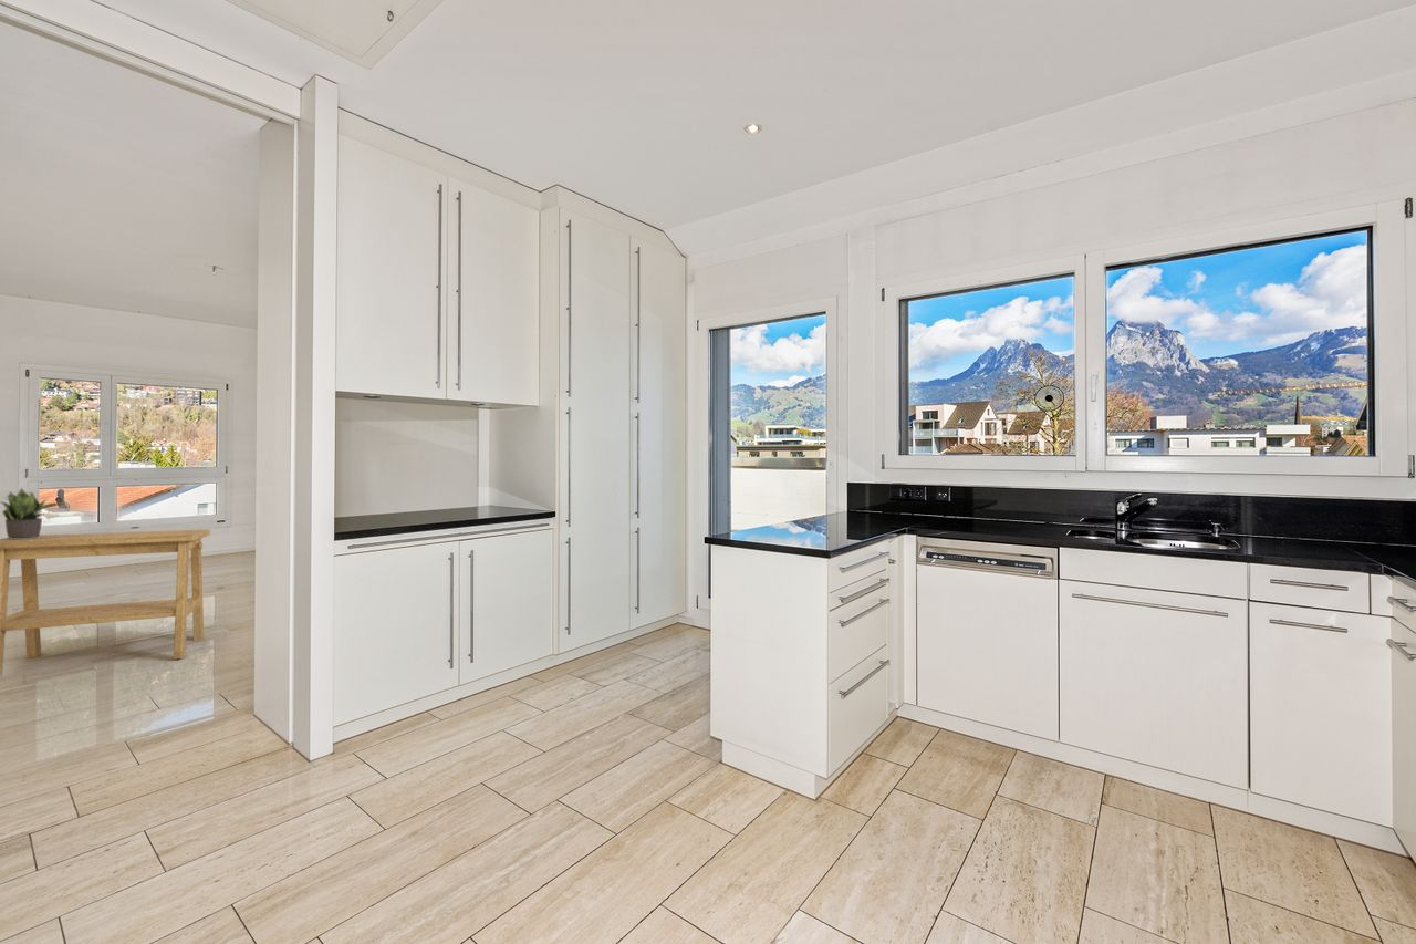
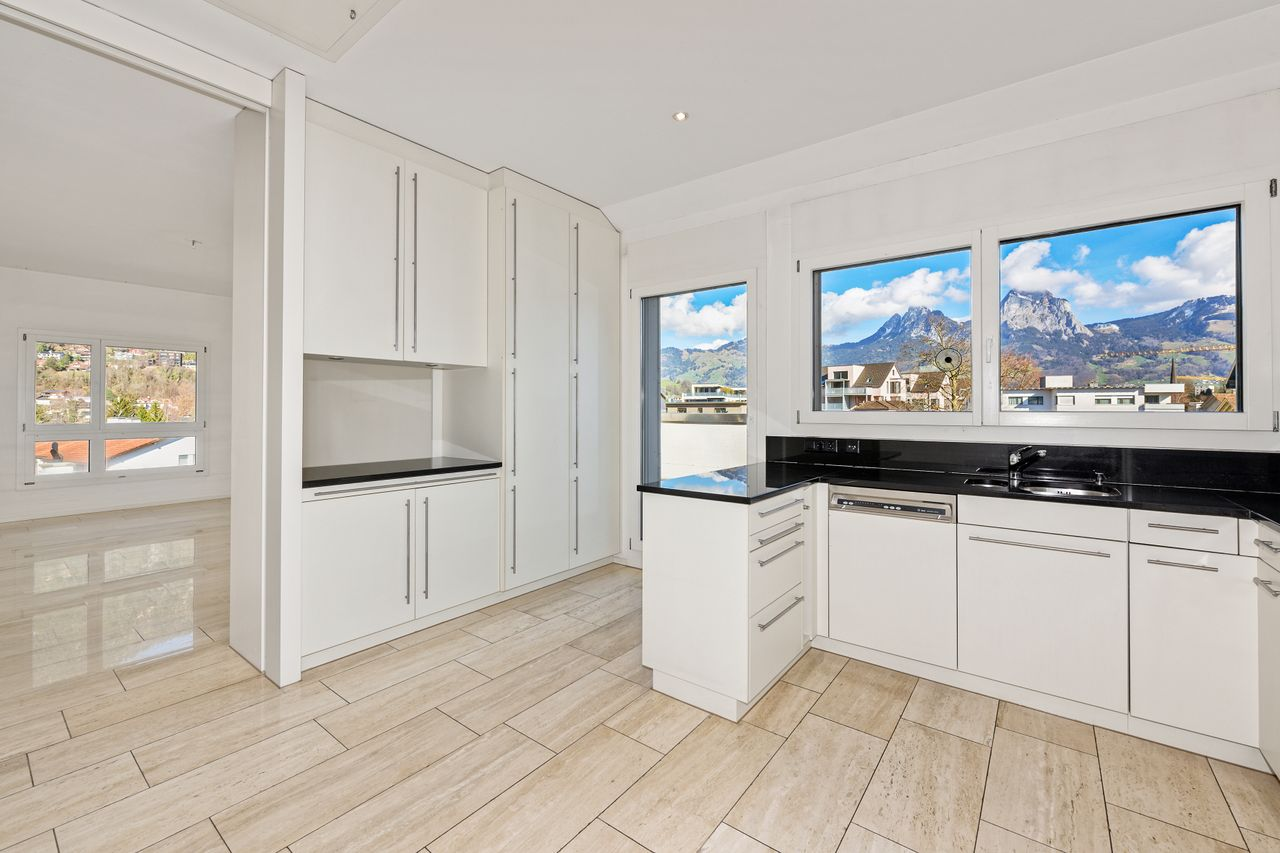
- side table [0,528,211,677]
- potted plant [0,486,61,539]
